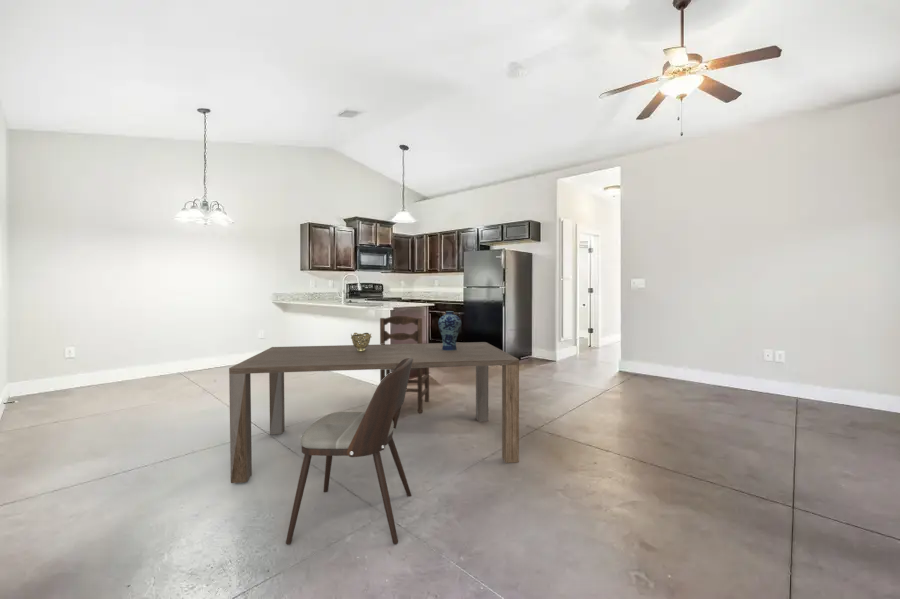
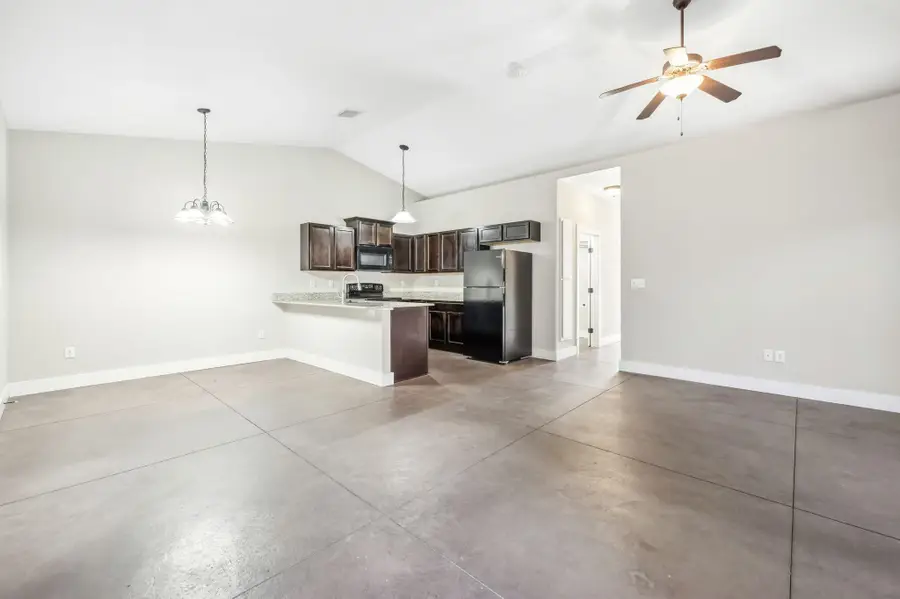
- dining table [228,341,520,484]
- vase [437,310,462,350]
- dining chair [379,315,430,414]
- dining chair [285,358,413,545]
- decorative bowl [350,332,373,352]
